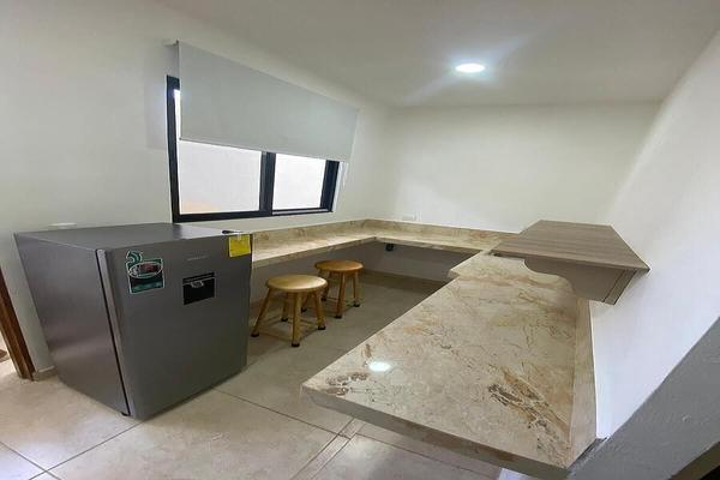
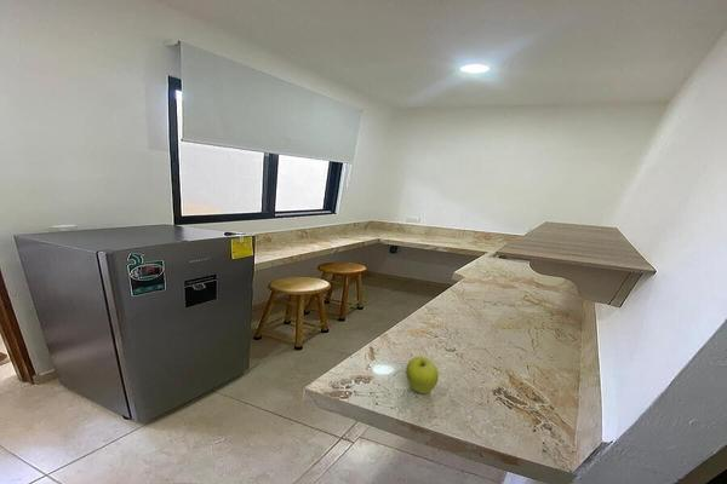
+ fruit [405,356,440,394]
